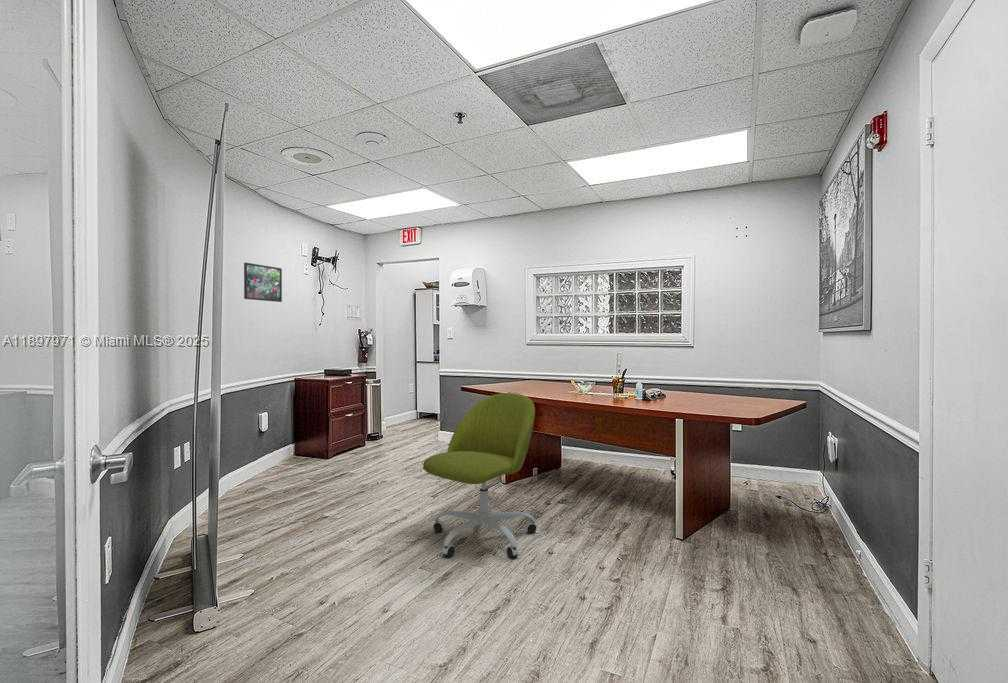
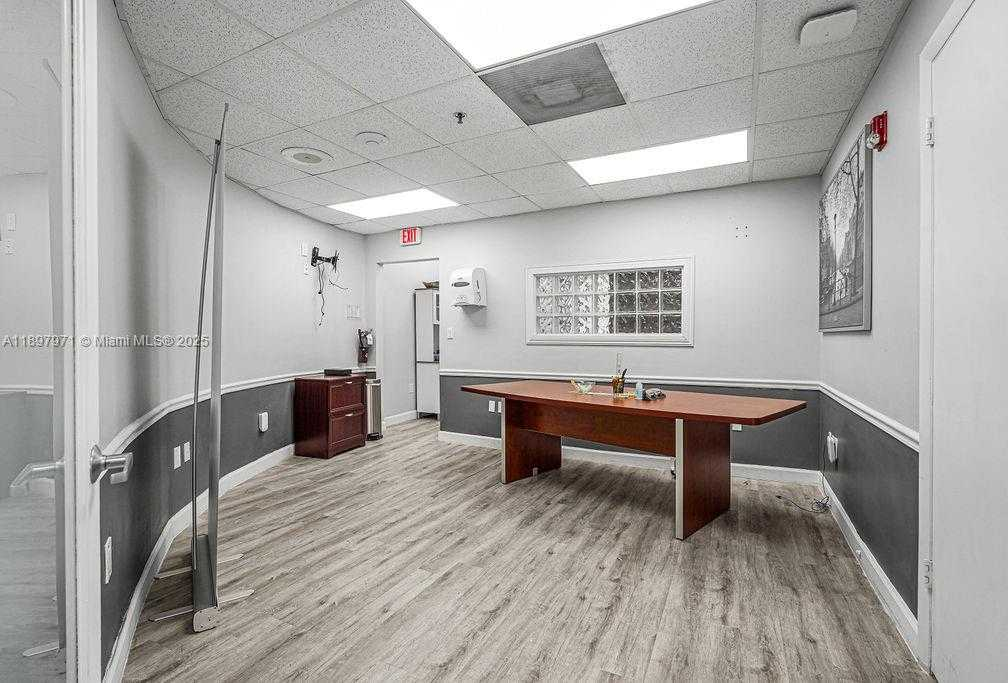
- office chair [422,392,538,559]
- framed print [243,262,283,303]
